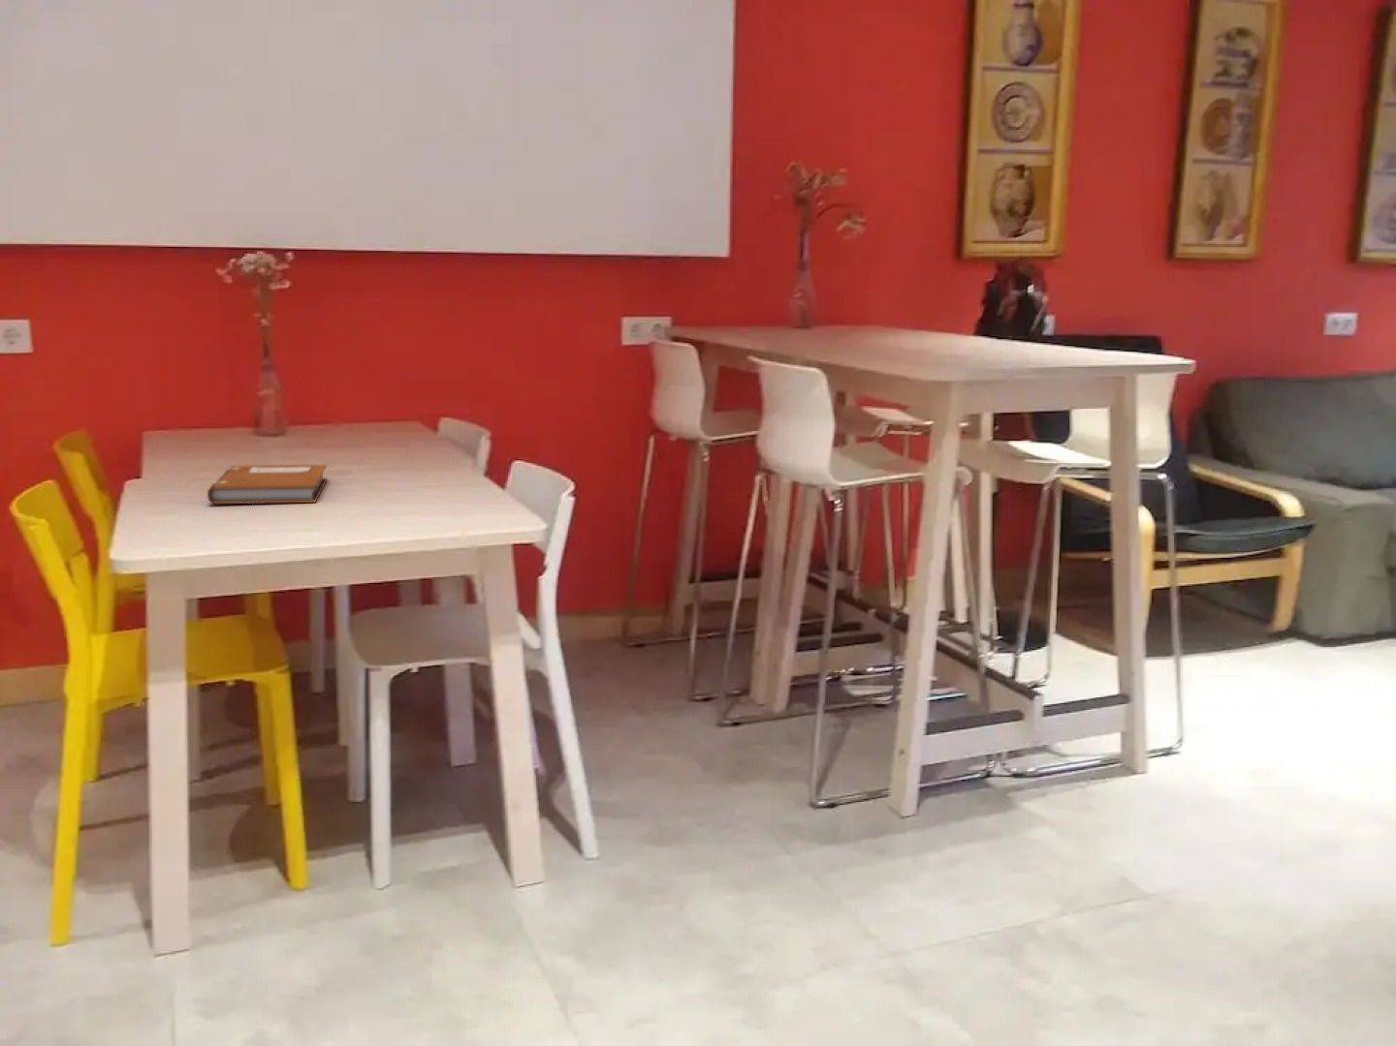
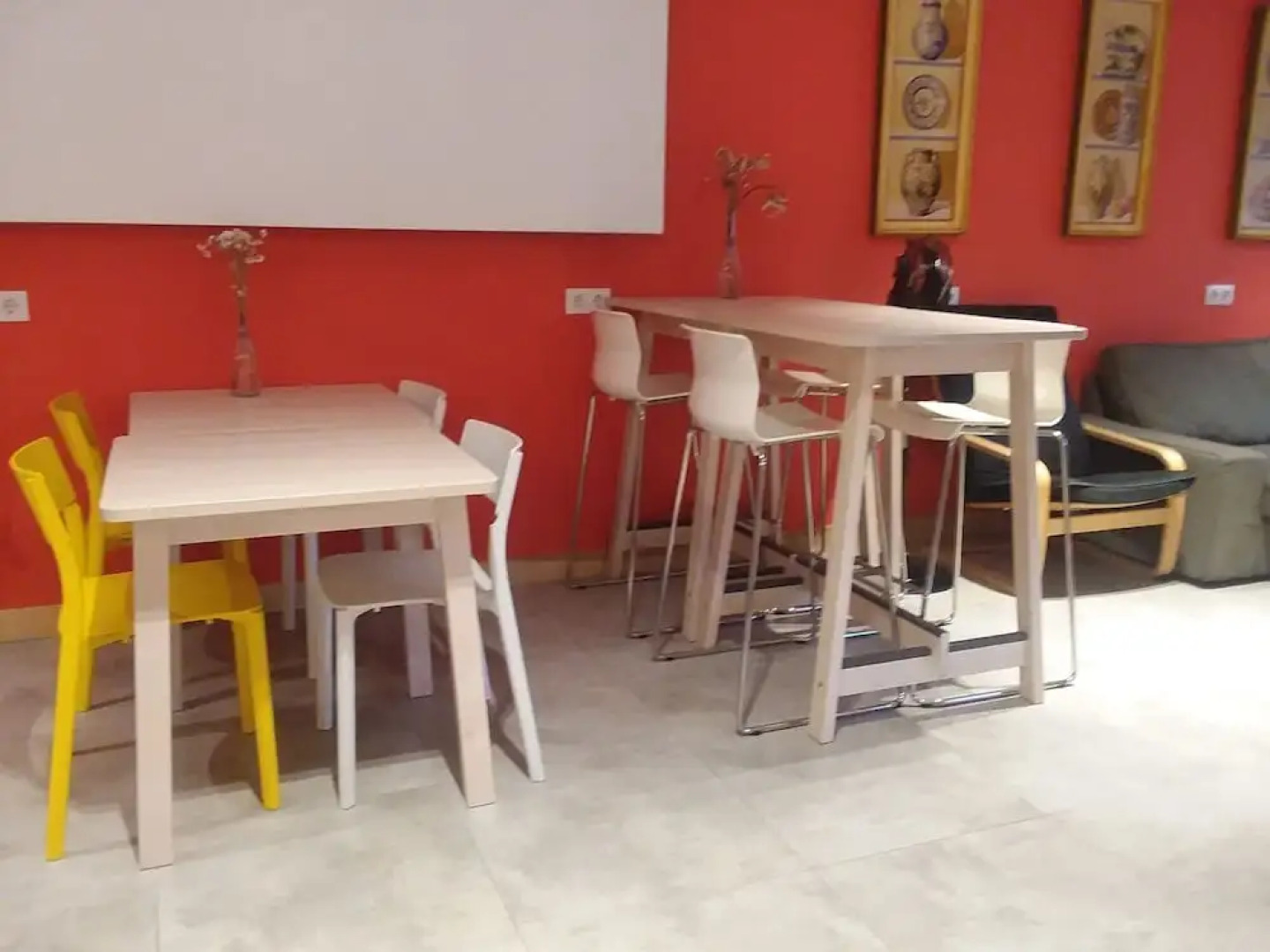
- notebook [207,464,329,504]
